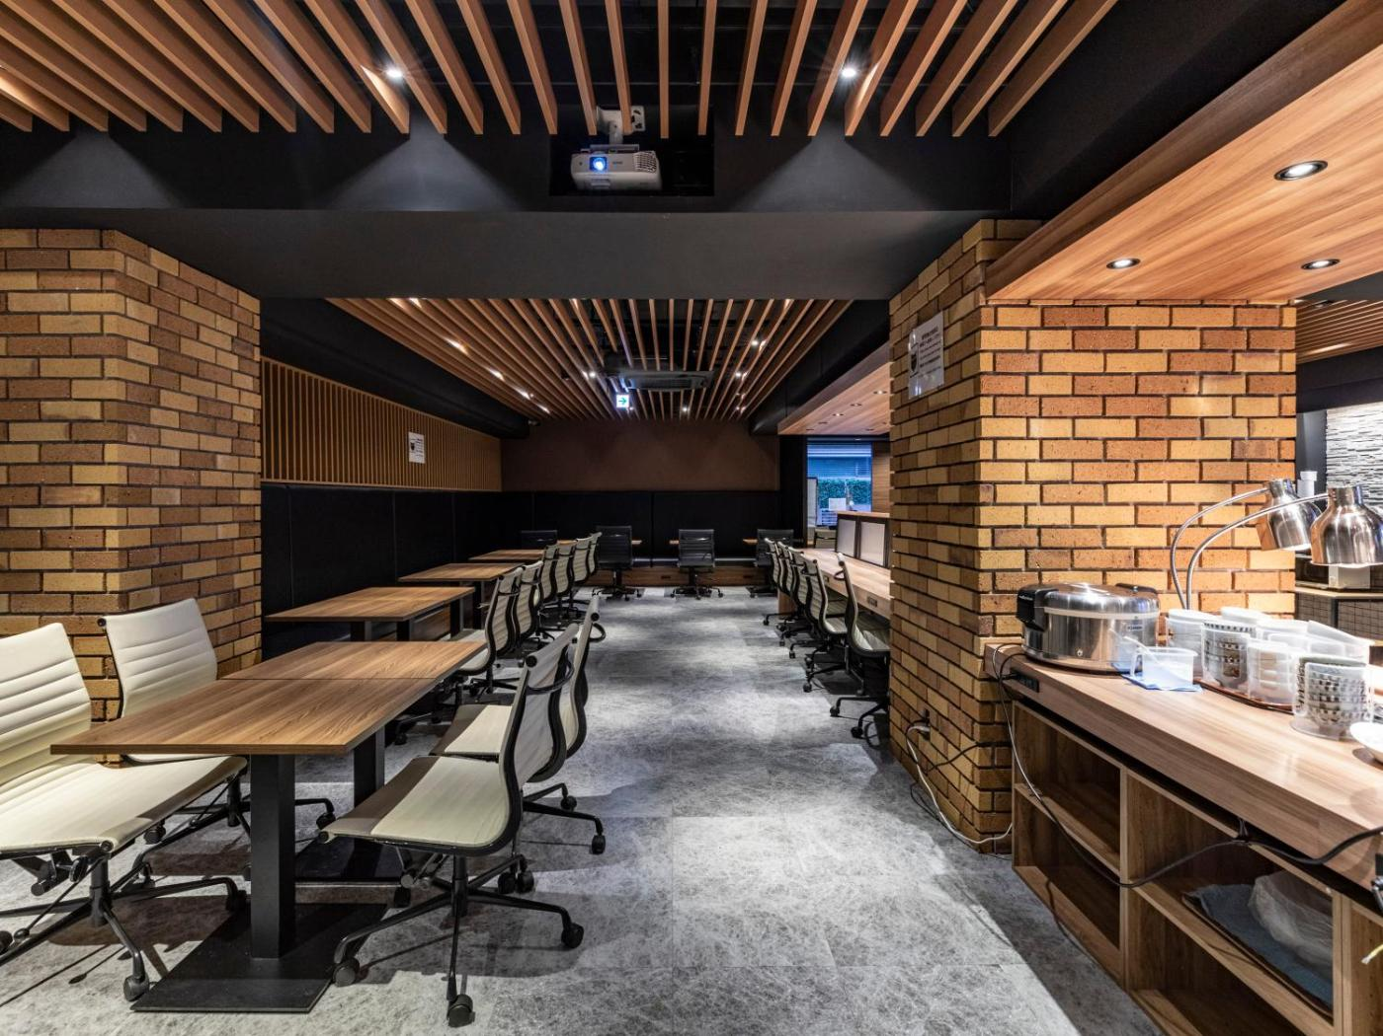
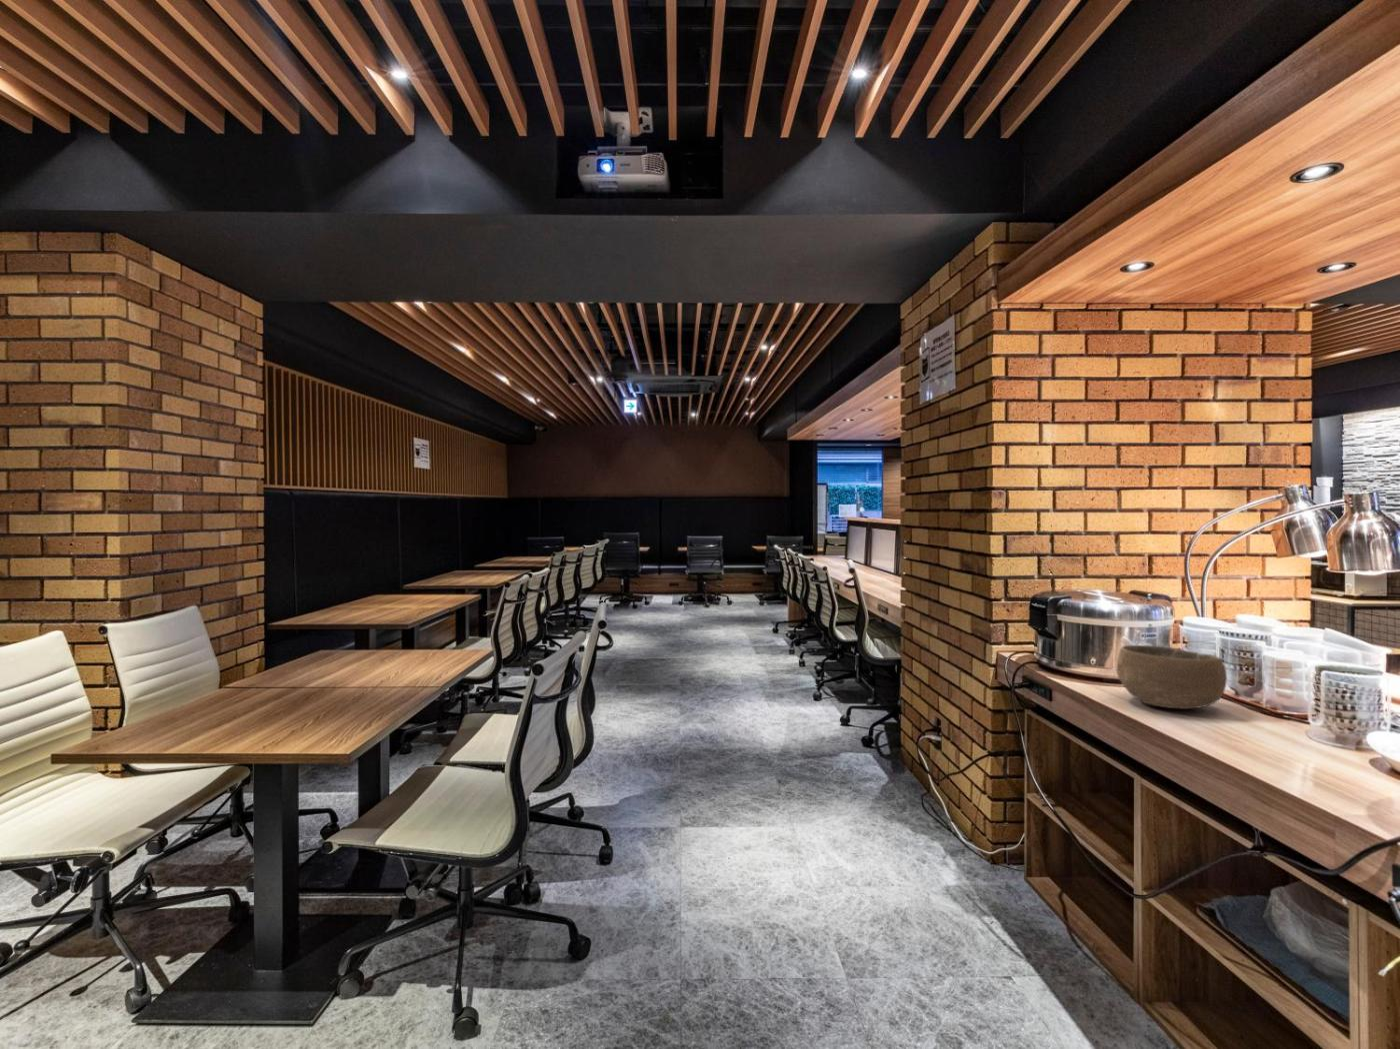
+ bowl [1116,644,1228,711]
